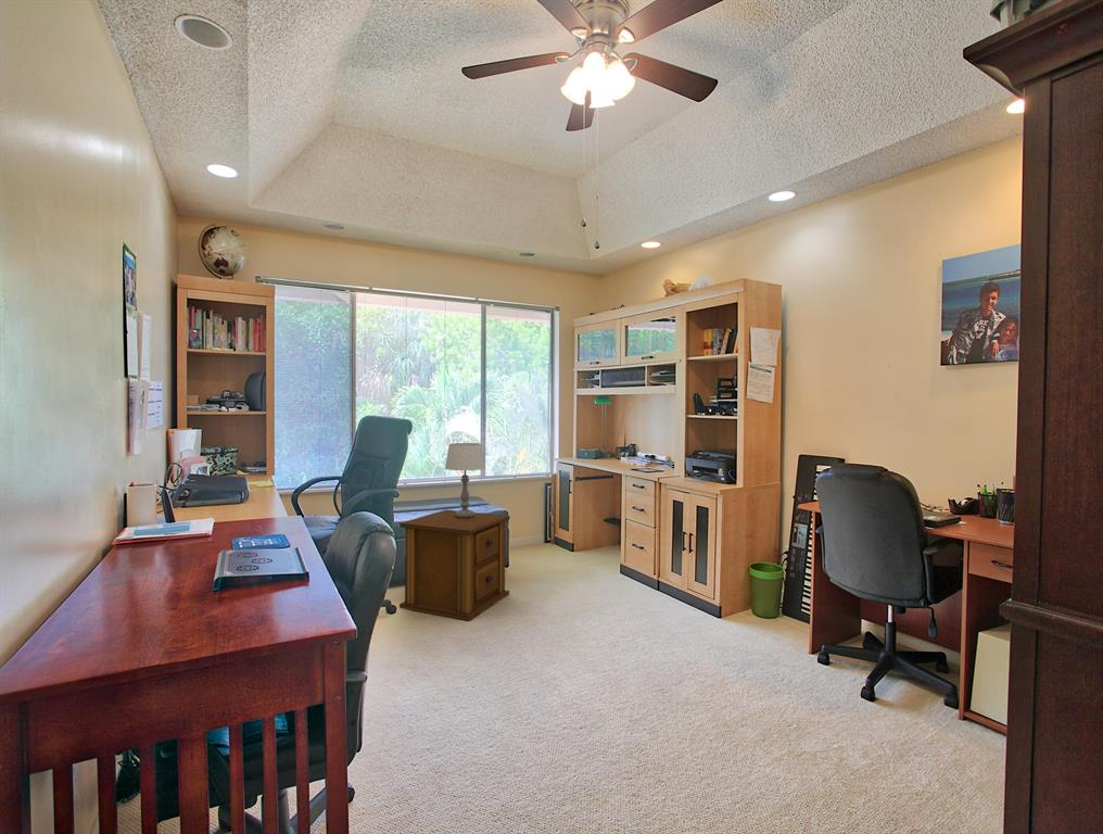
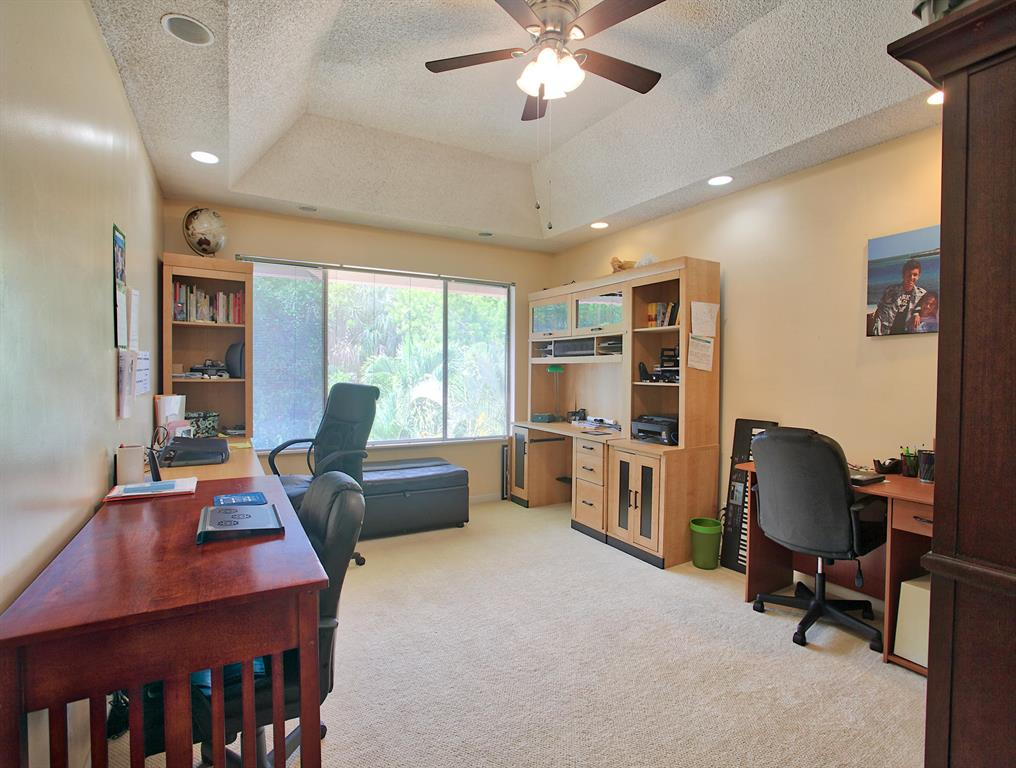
- side table [398,508,511,621]
- table lamp [444,442,486,518]
